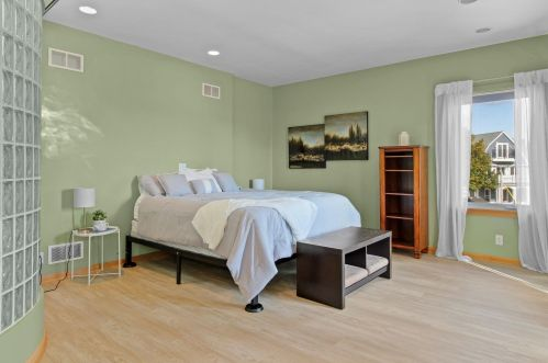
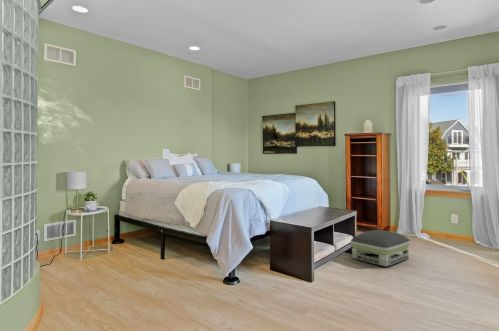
+ air purifier [350,229,411,268]
